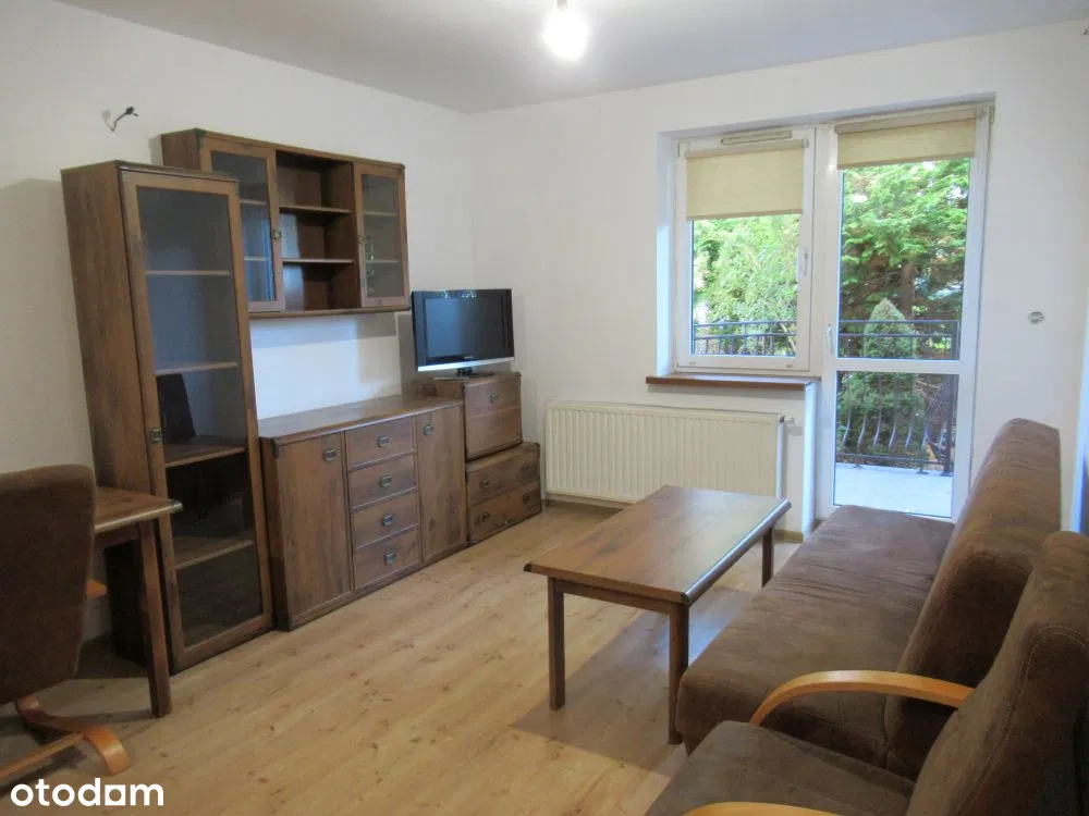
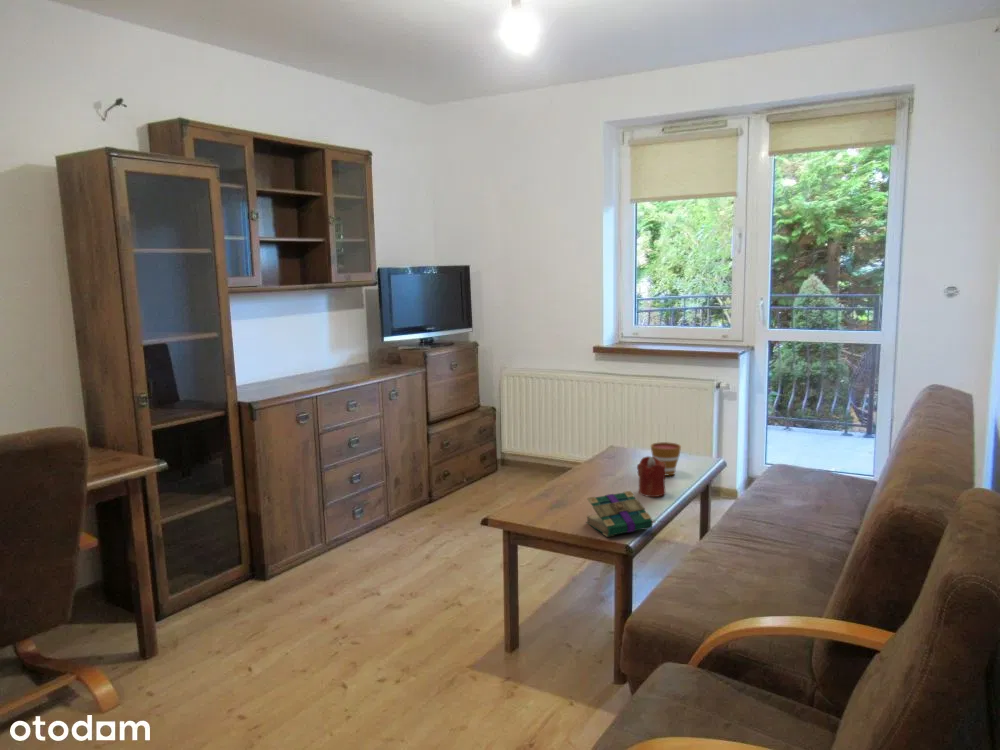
+ book [585,490,655,538]
+ cup [650,441,682,477]
+ candle [636,455,666,498]
